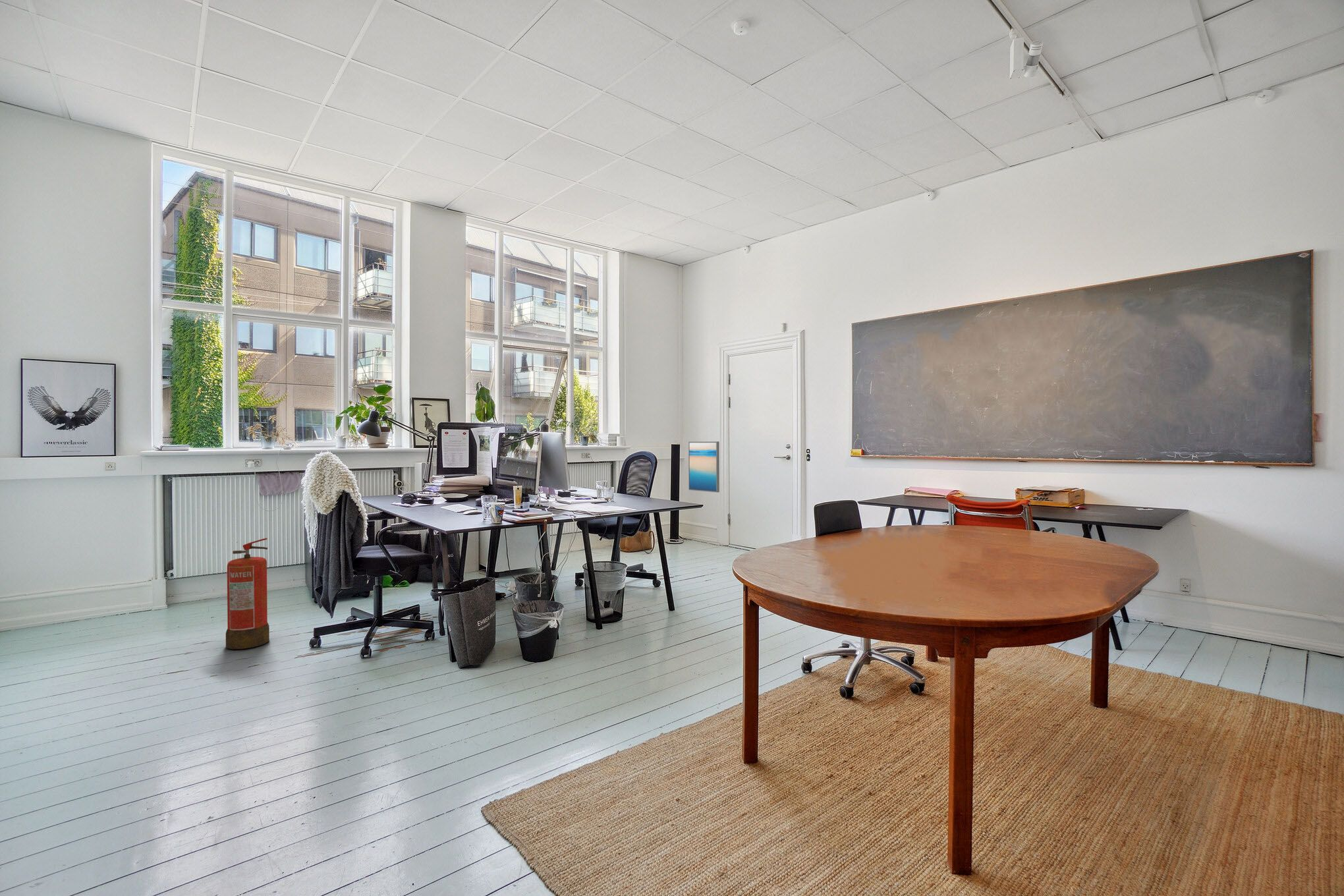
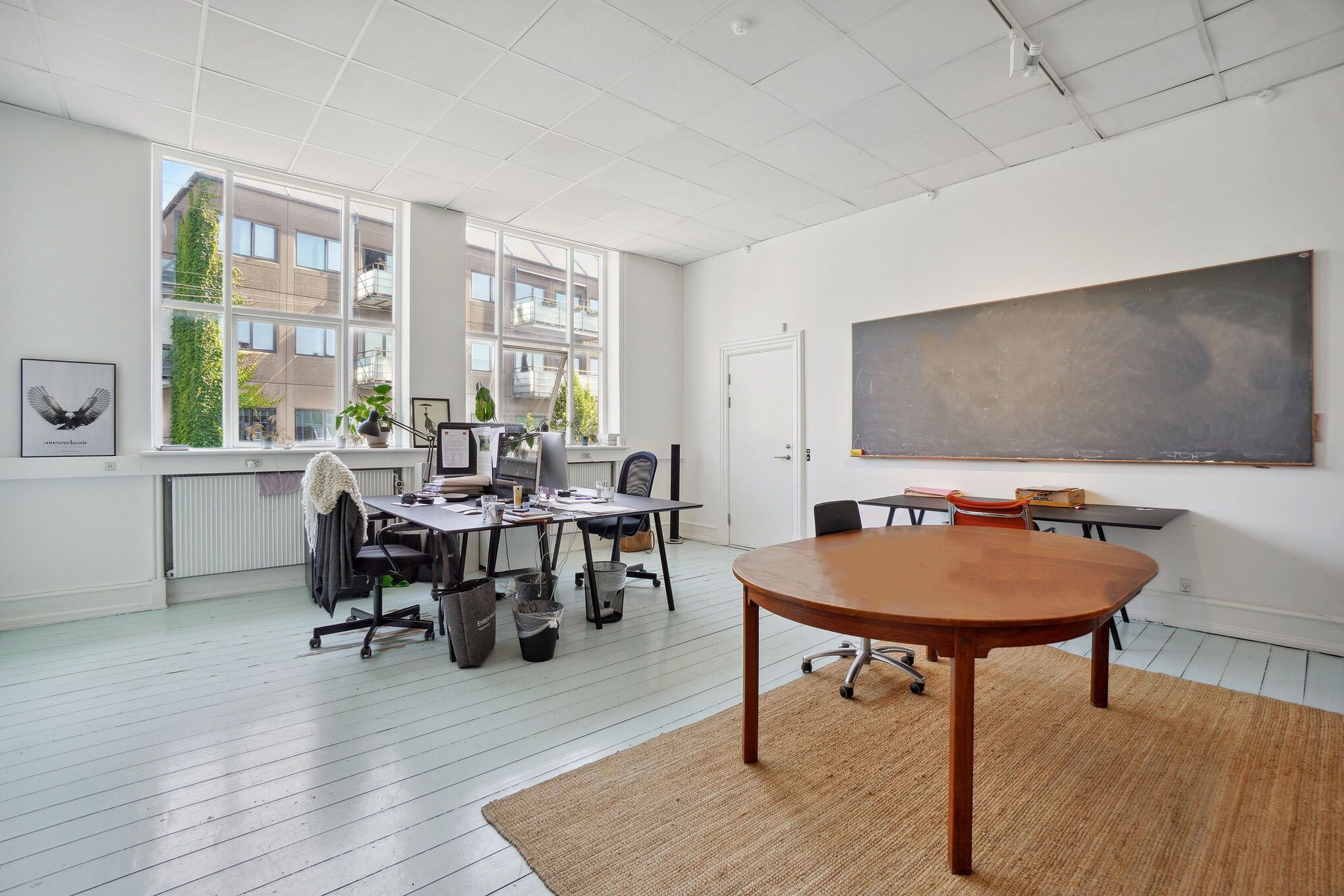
- wall art [688,441,720,493]
- fire extinguisher [225,538,270,650]
